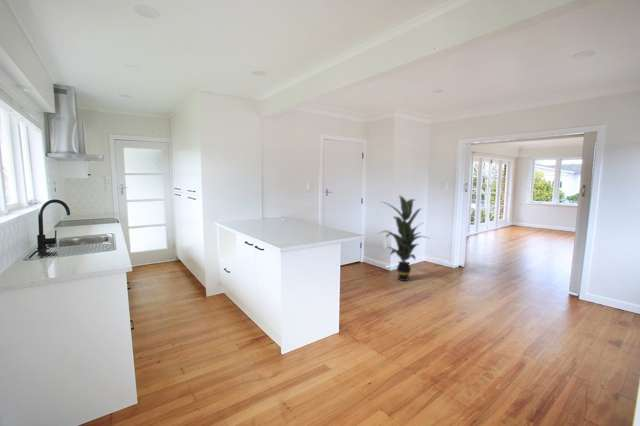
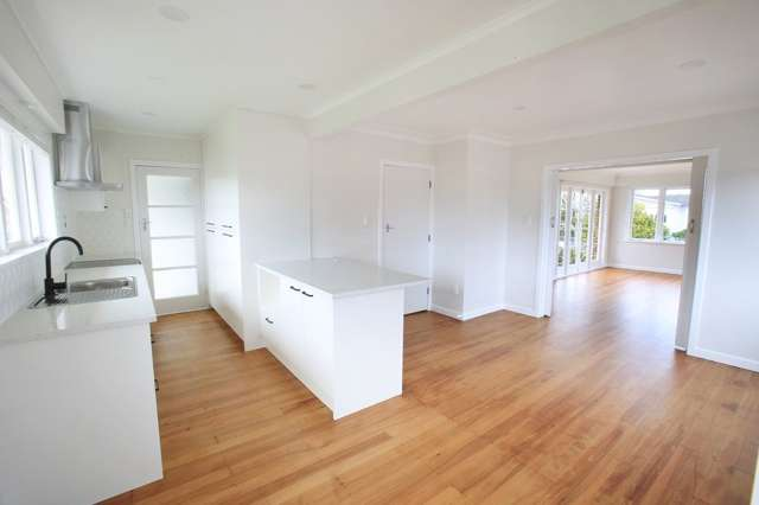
- indoor plant [379,194,432,282]
